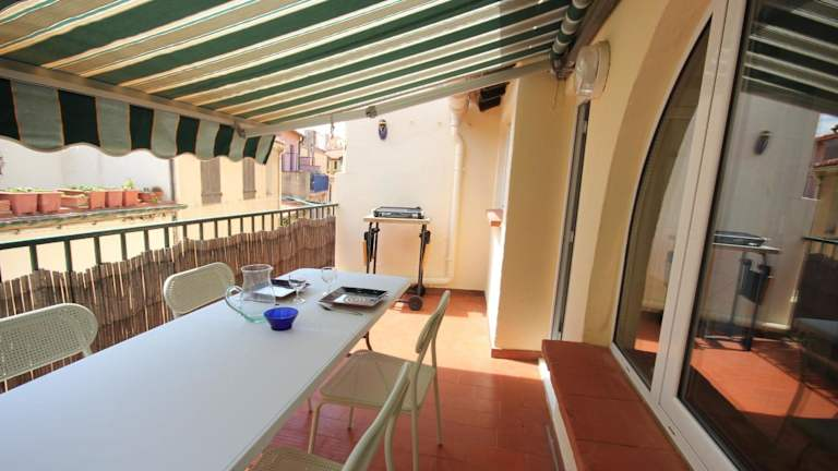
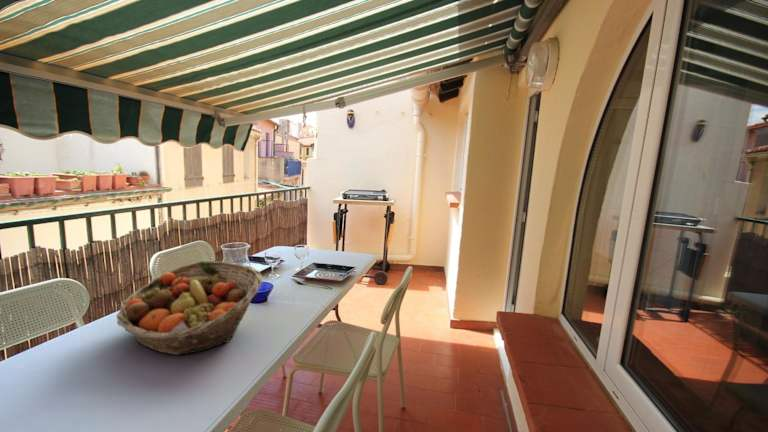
+ fruit basket [115,260,263,356]
